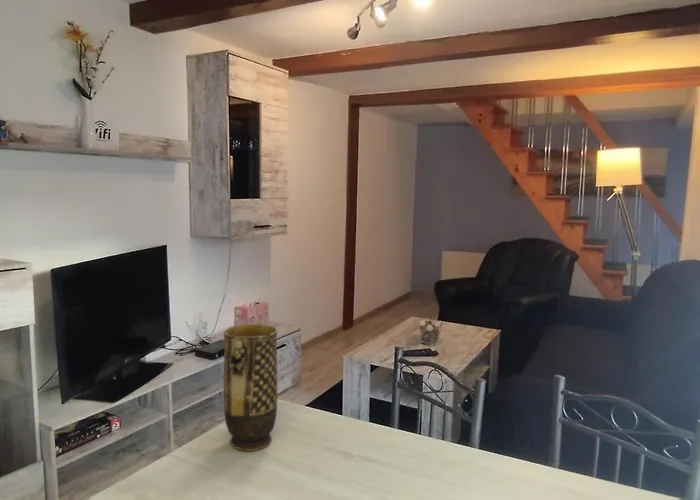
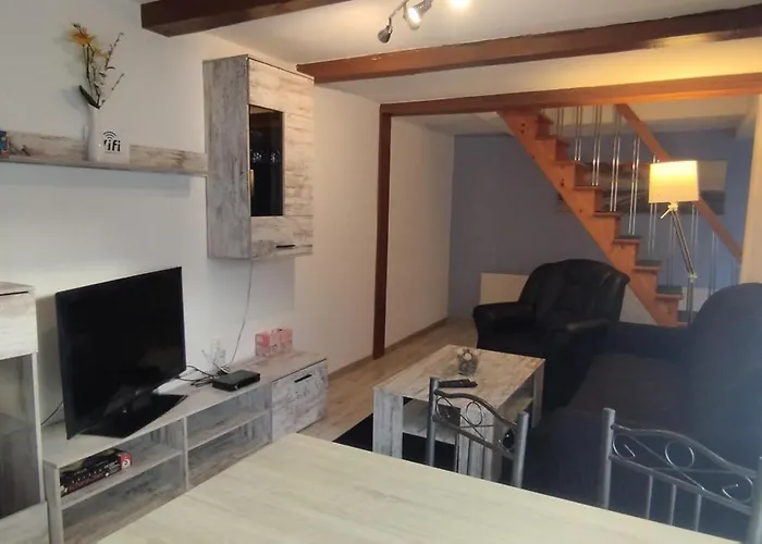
- vase [223,323,278,452]
